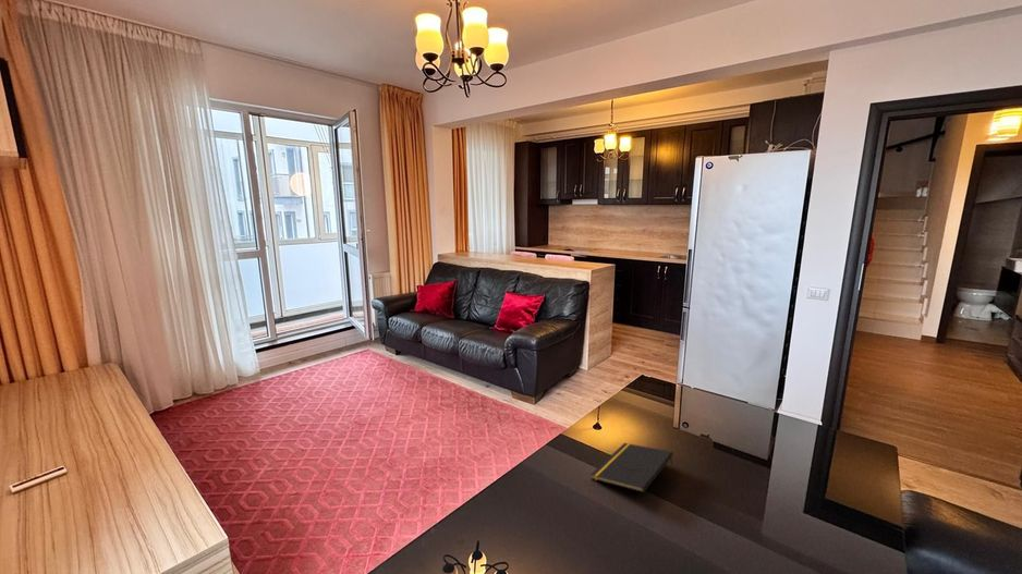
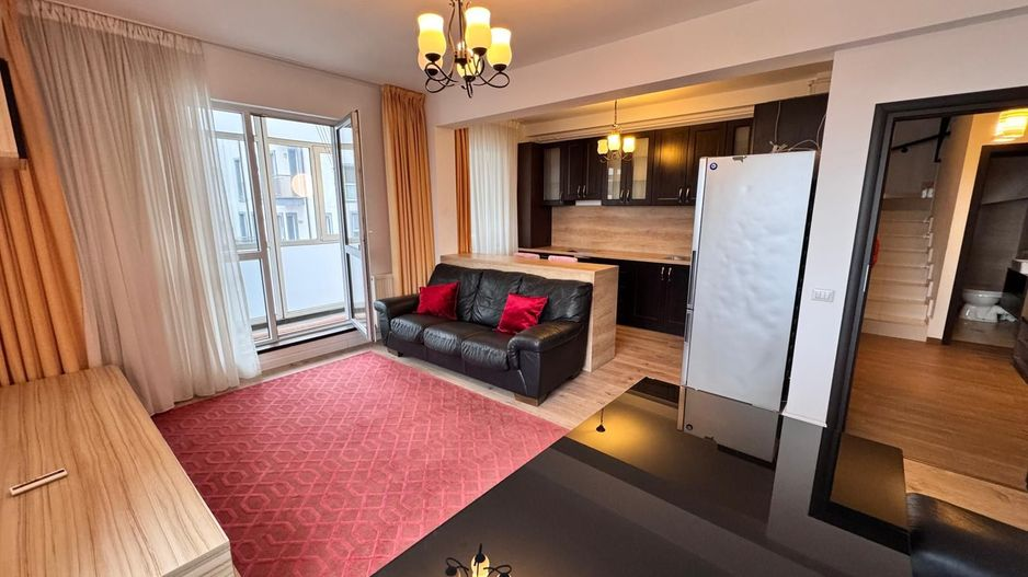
- notepad [589,442,674,493]
